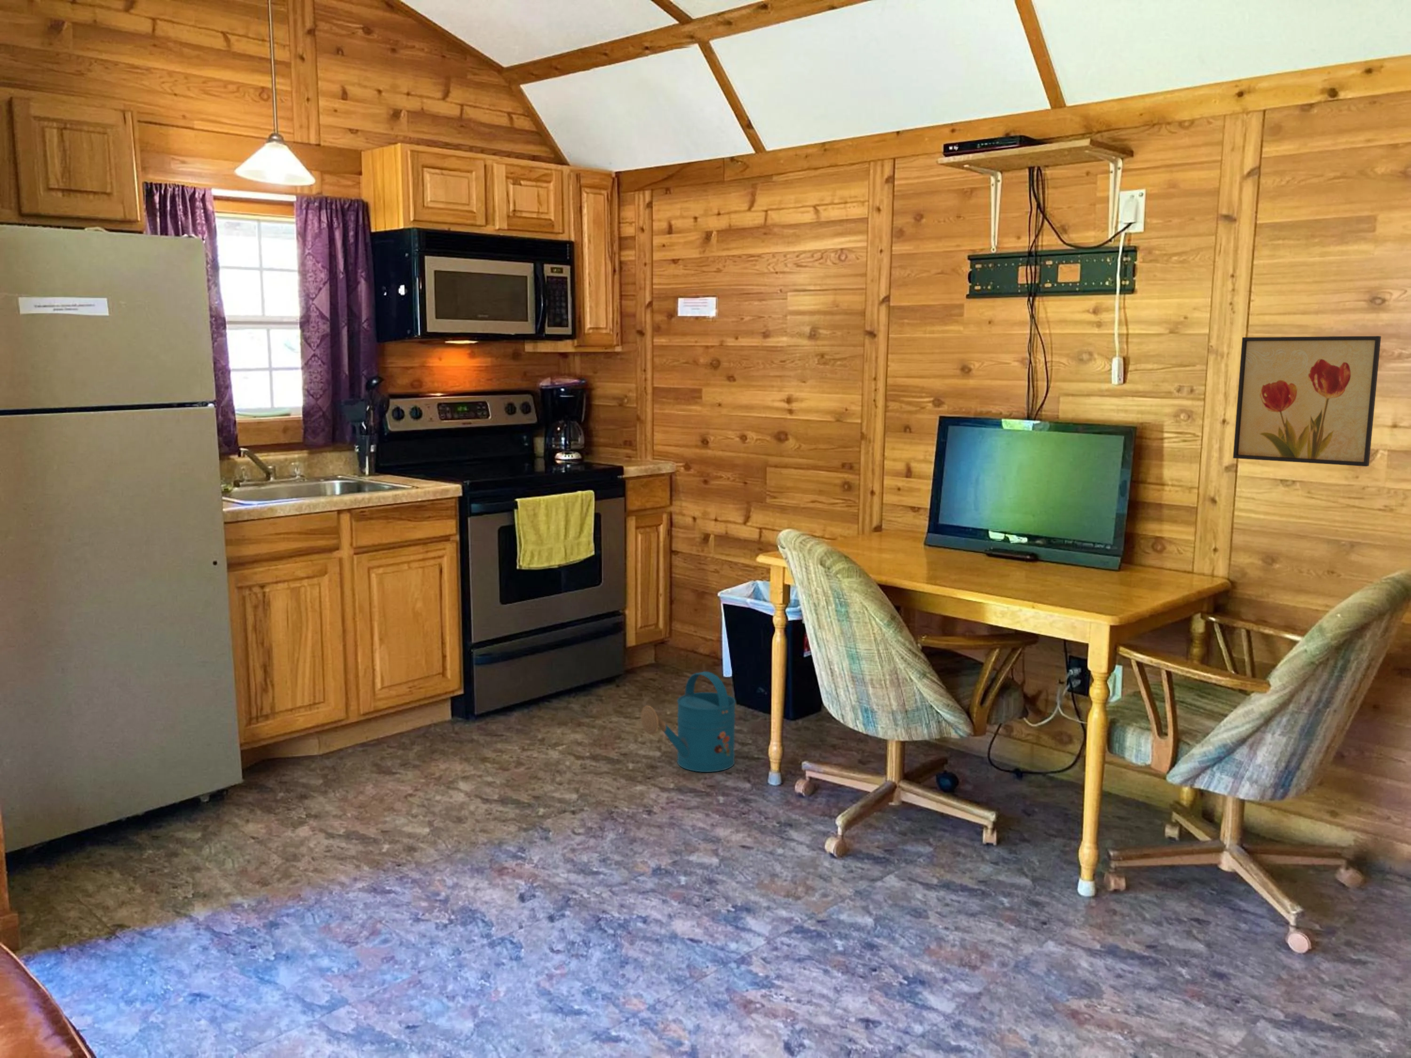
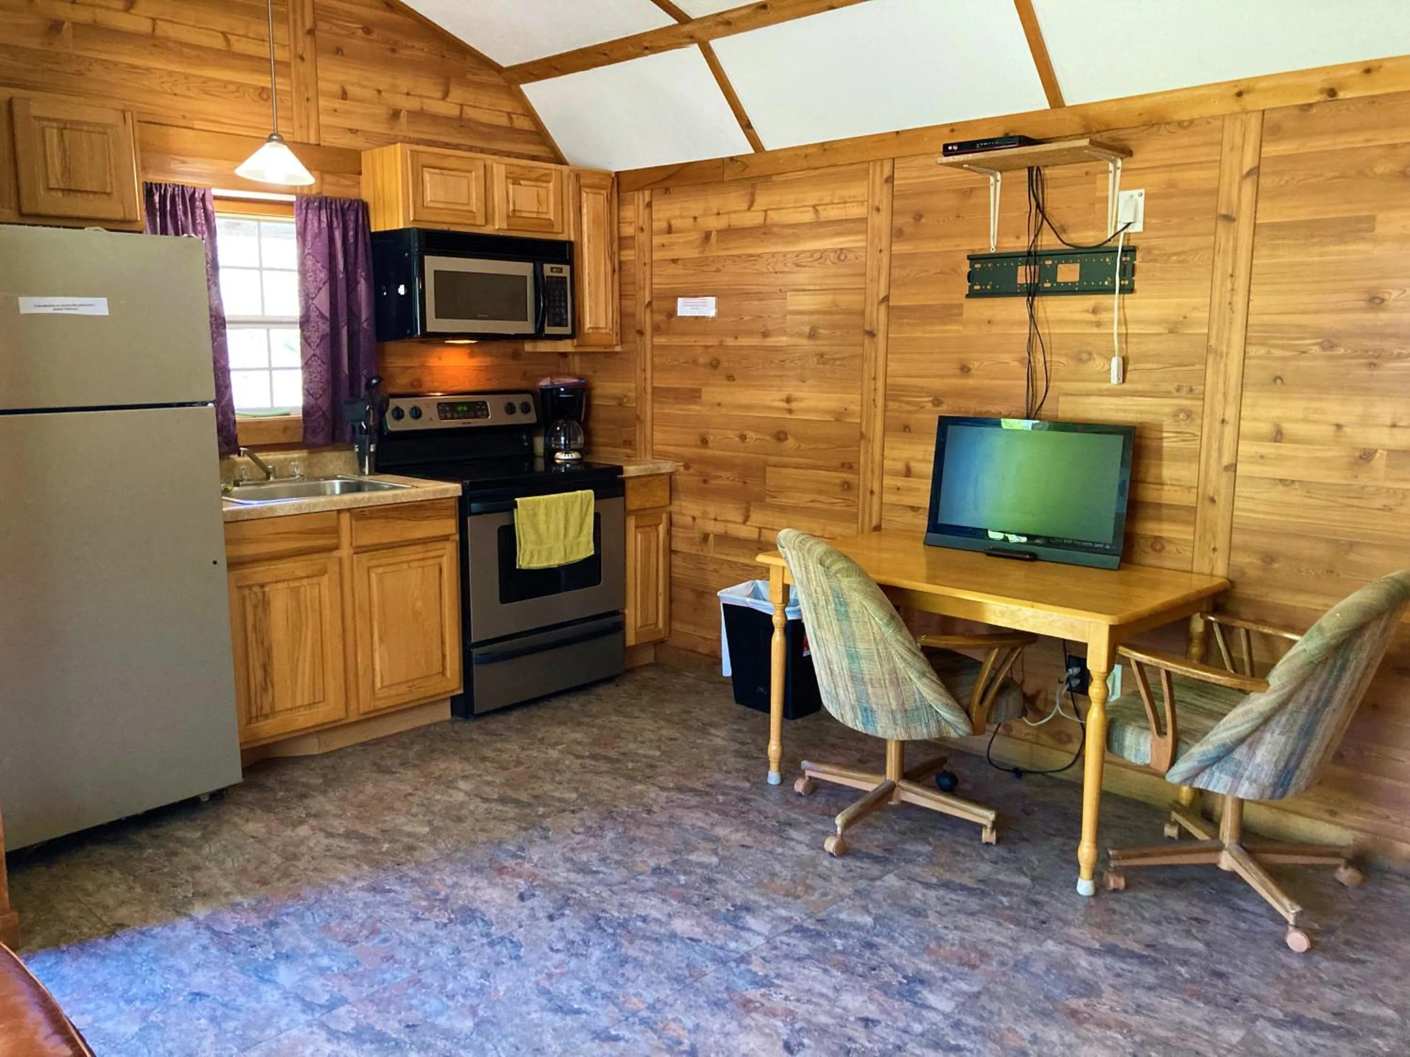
- wall art [1233,336,1382,467]
- watering can [640,671,737,772]
